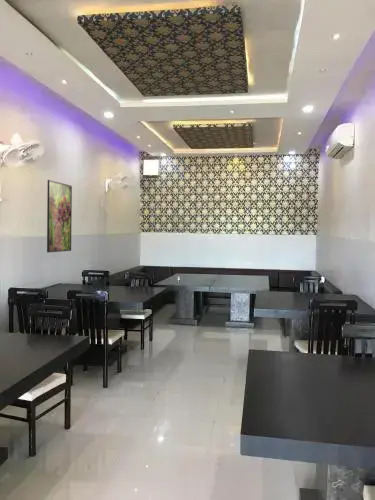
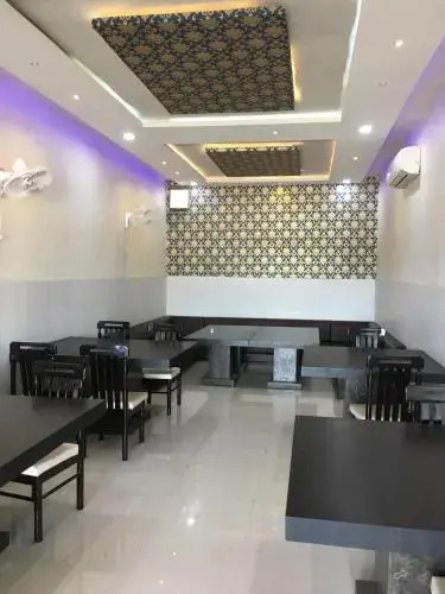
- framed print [46,179,73,253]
